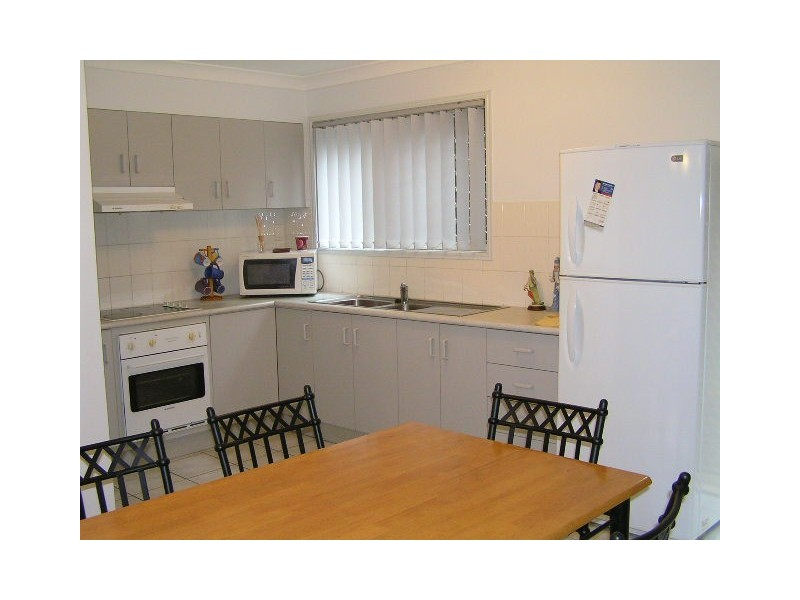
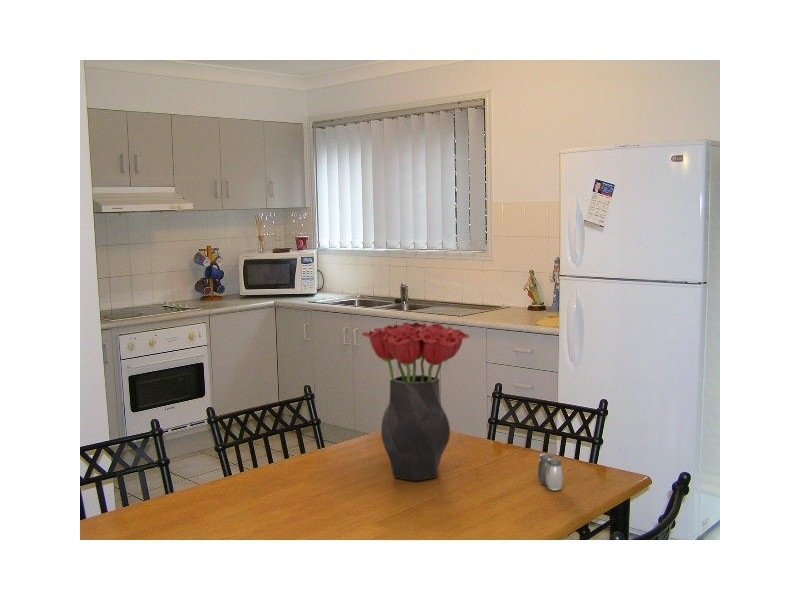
+ salt and pepper shaker [537,452,565,491]
+ bouquet [361,321,470,482]
